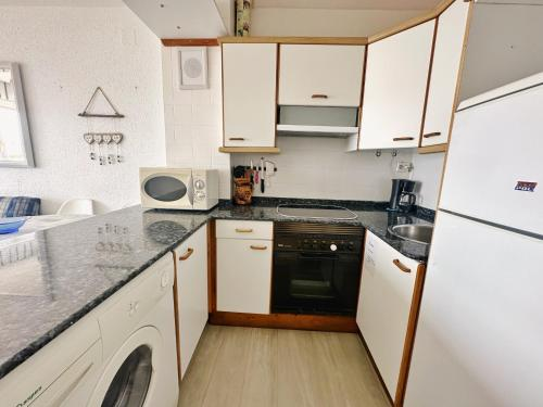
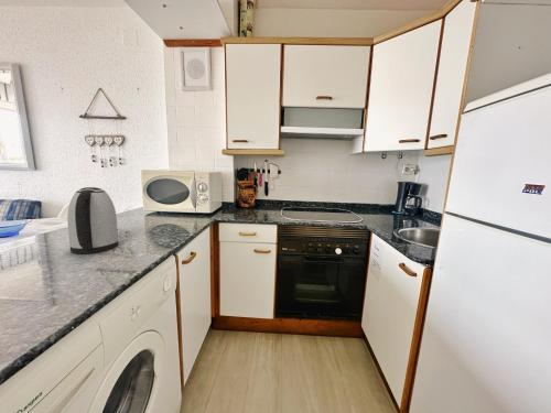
+ kettle [66,186,119,254]
